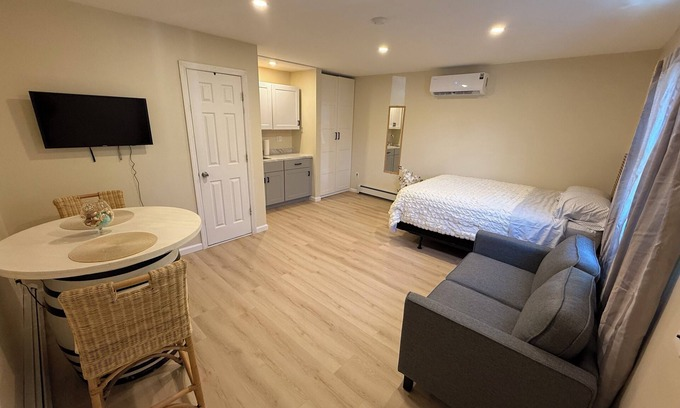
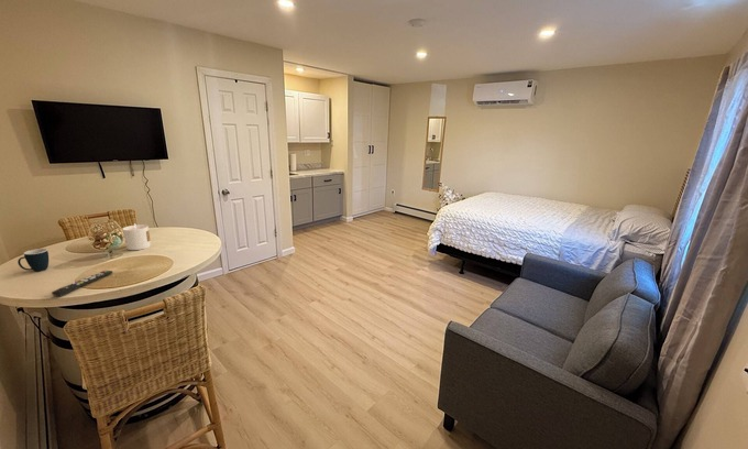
+ remote control [51,270,113,297]
+ candle [121,222,152,251]
+ mug [16,248,50,273]
